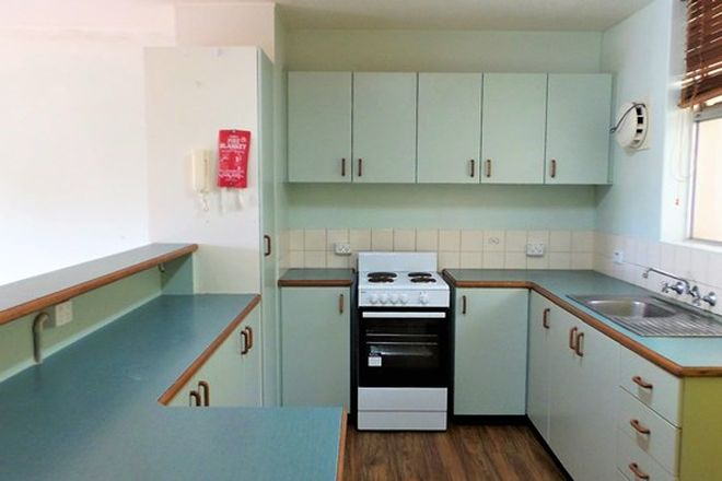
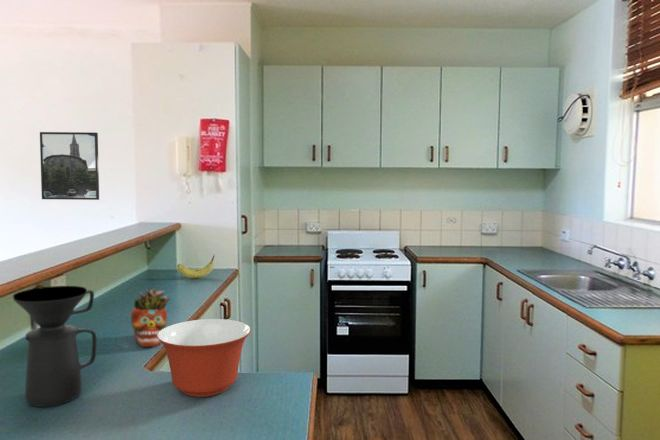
+ succulent planter [130,287,171,348]
+ coffee maker [12,285,98,408]
+ mixing bowl [157,318,252,398]
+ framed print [39,131,100,201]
+ fruit [176,255,215,279]
